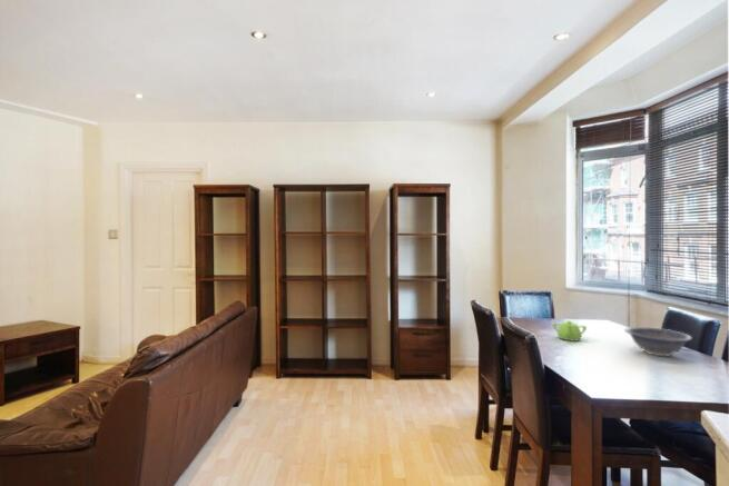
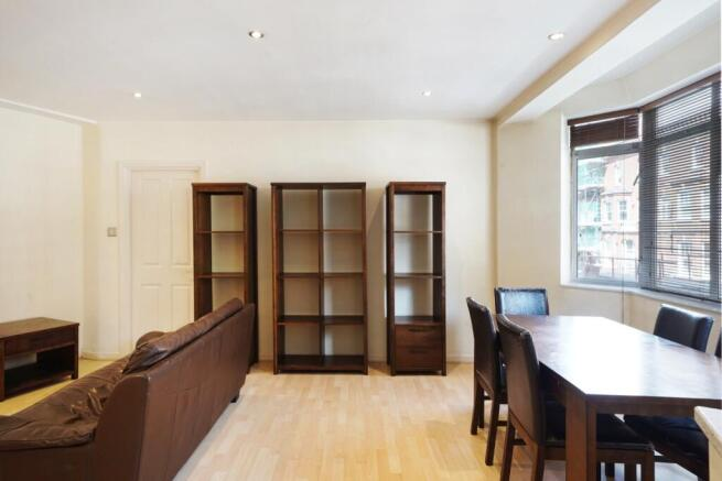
- decorative bowl [624,326,693,357]
- teapot [552,319,588,343]
